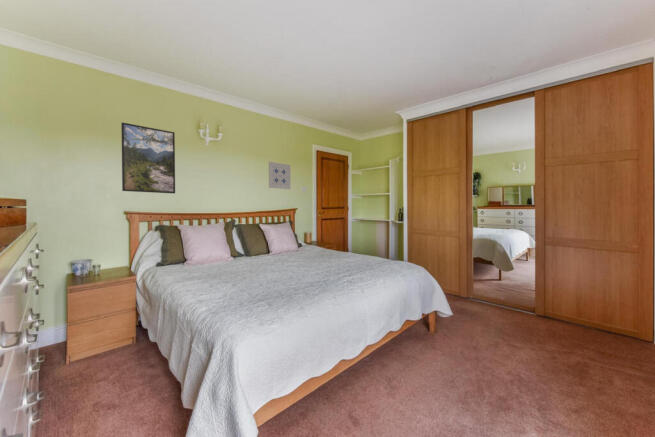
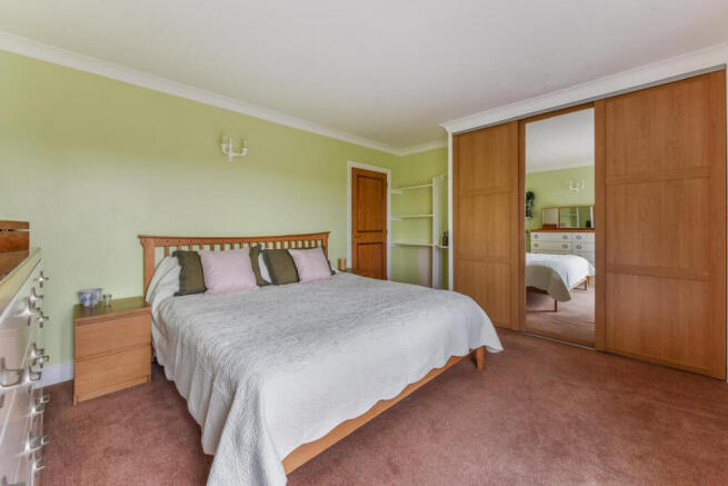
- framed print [120,122,176,195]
- wall art [268,161,292,190]
